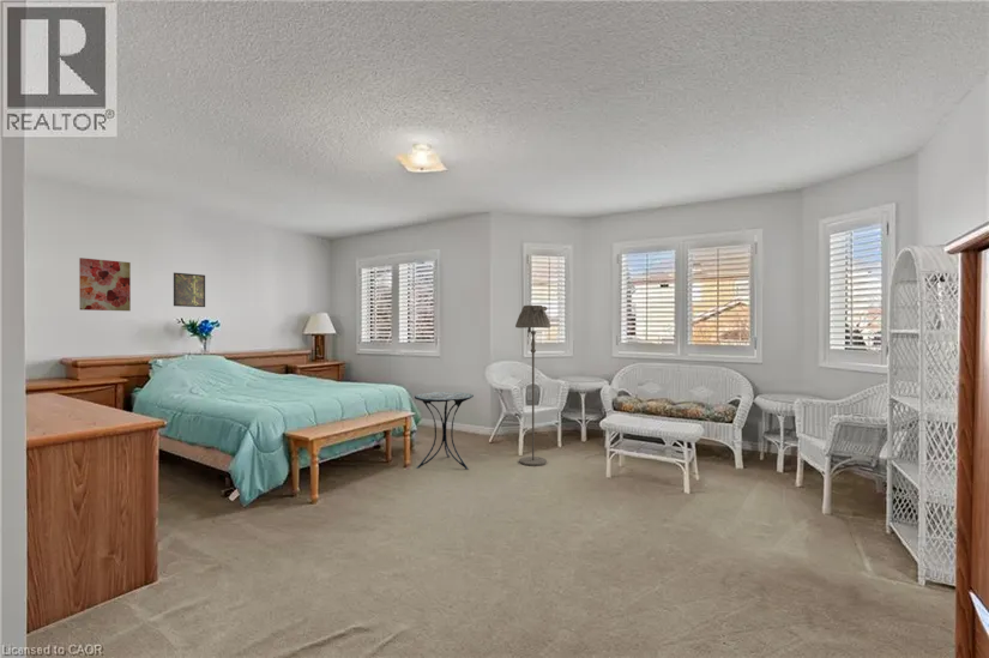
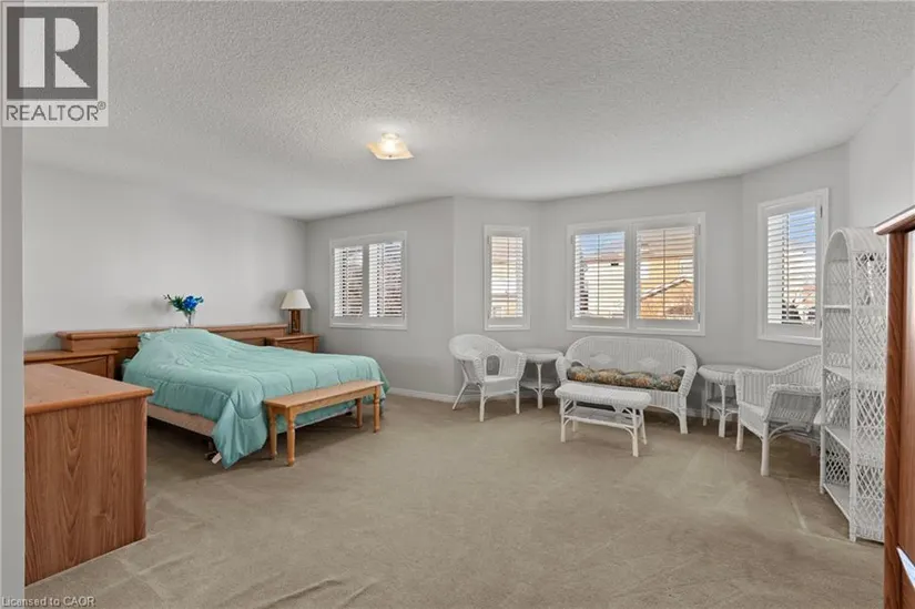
- floor lamp [514,304,551,467]
- wall art [78,256,132,312]
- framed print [173,272,206,308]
- side table [414,391,475,470]
